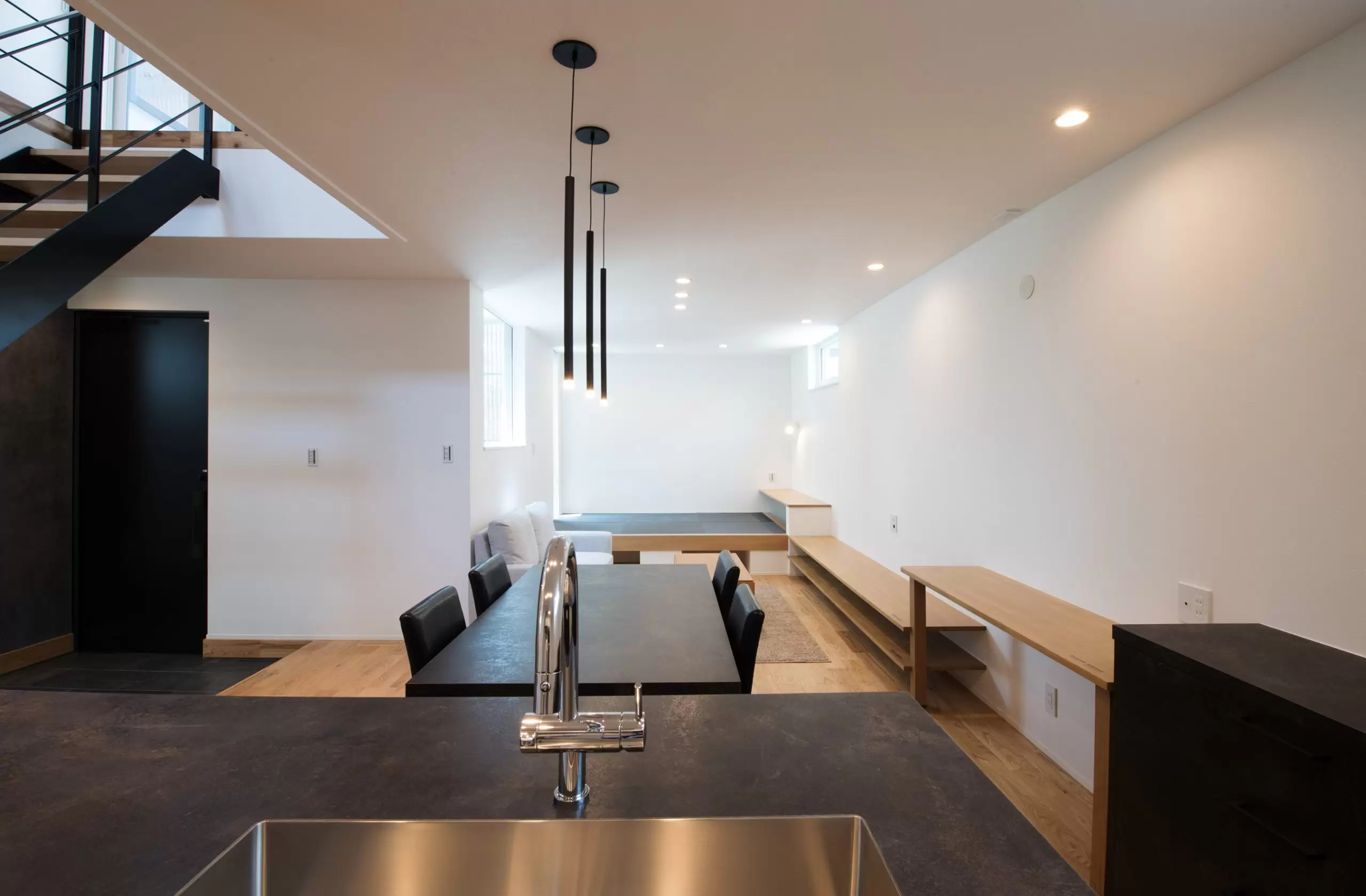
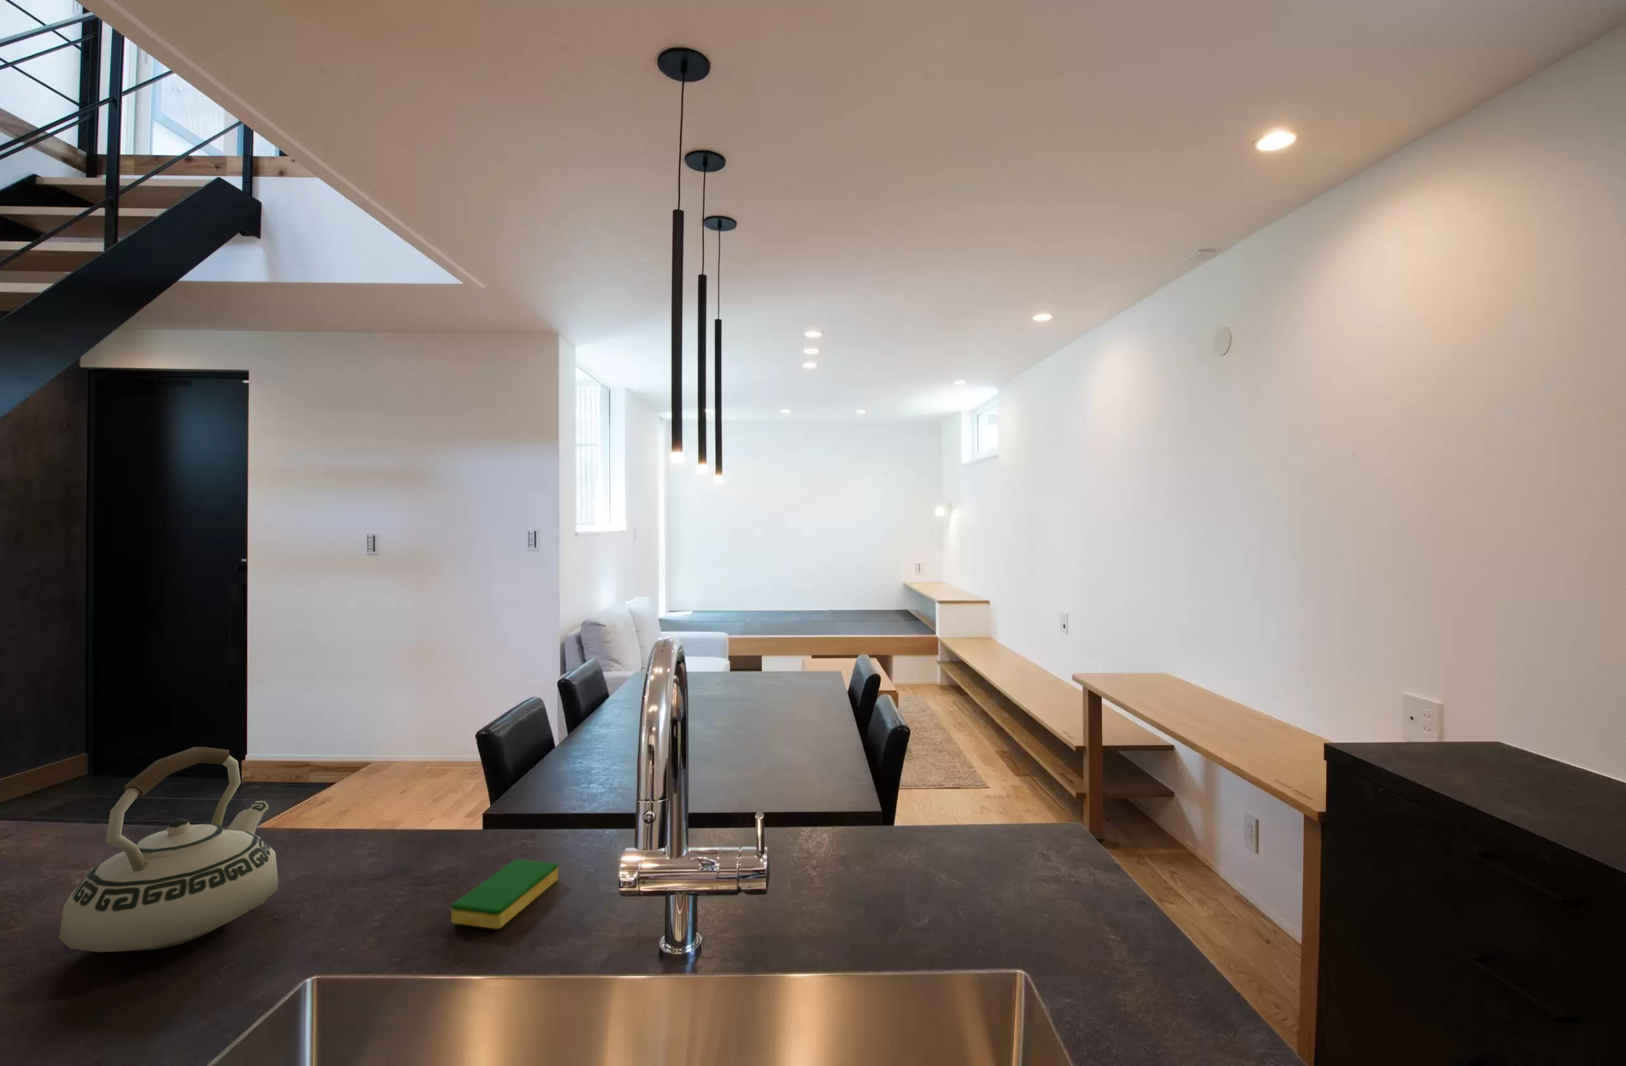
+ dish sponge [451,859,559,929]
+ teakettle [58,746,279,953]
